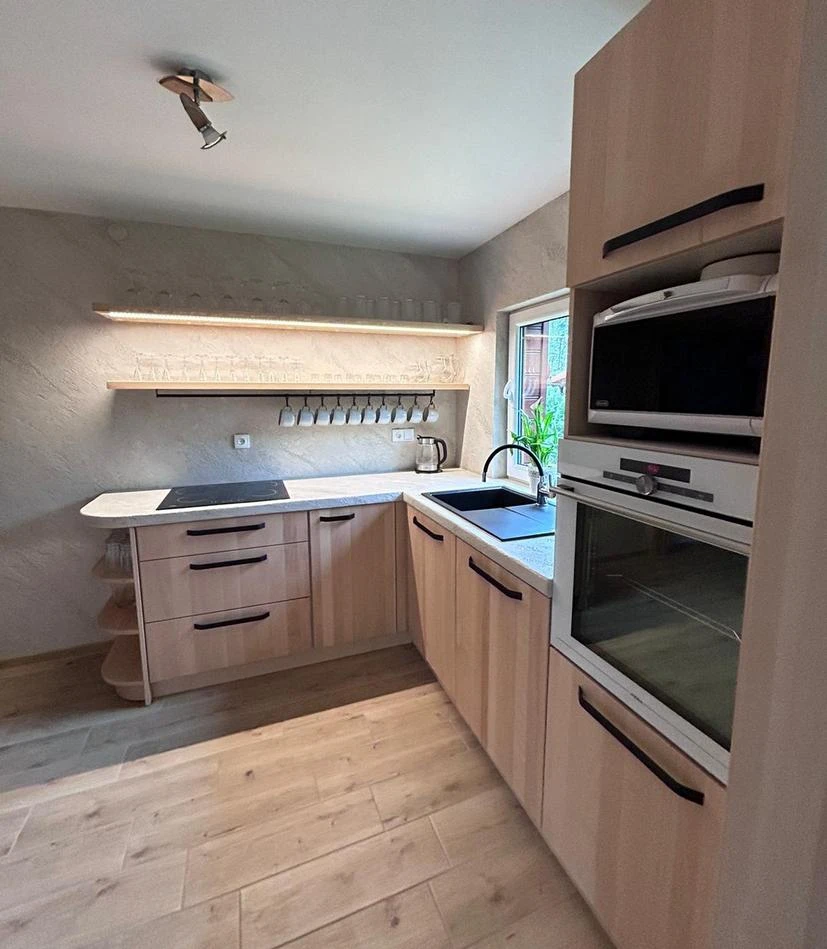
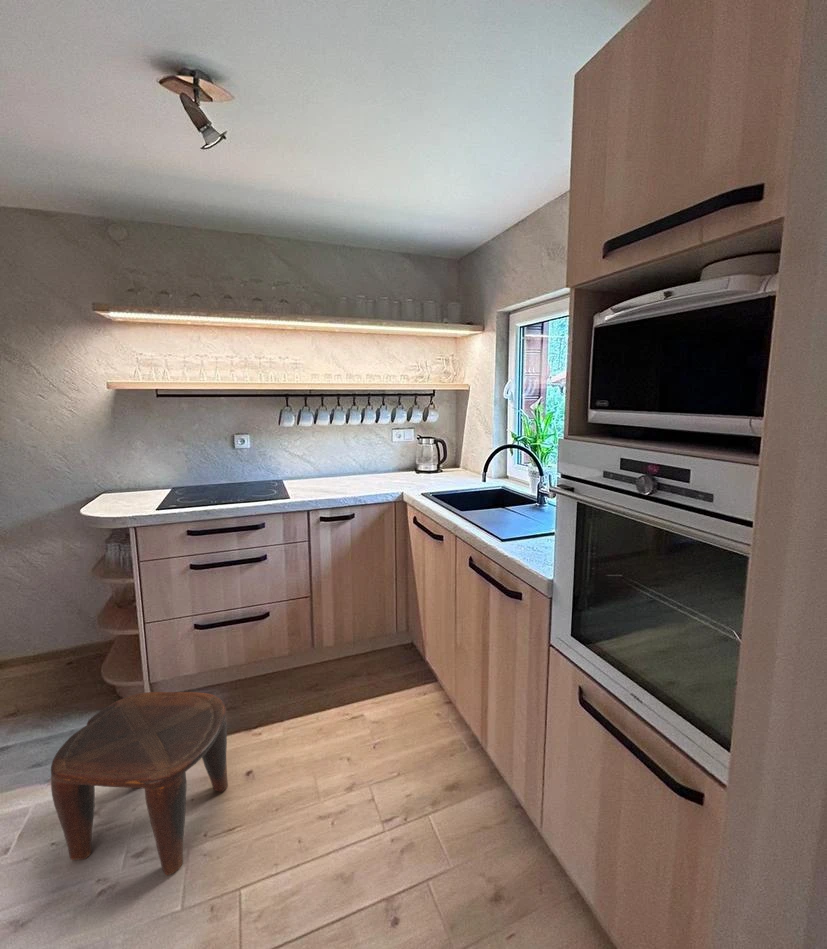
+ stool [50,691,229,876]
